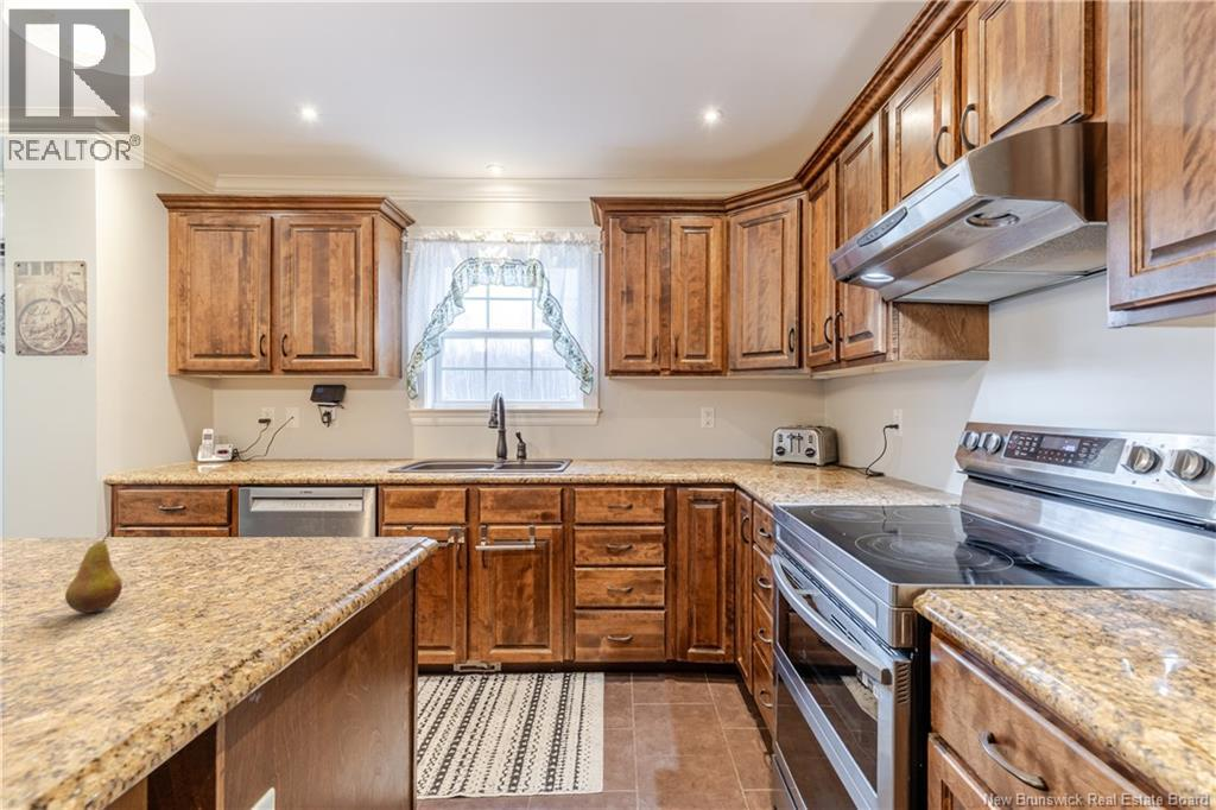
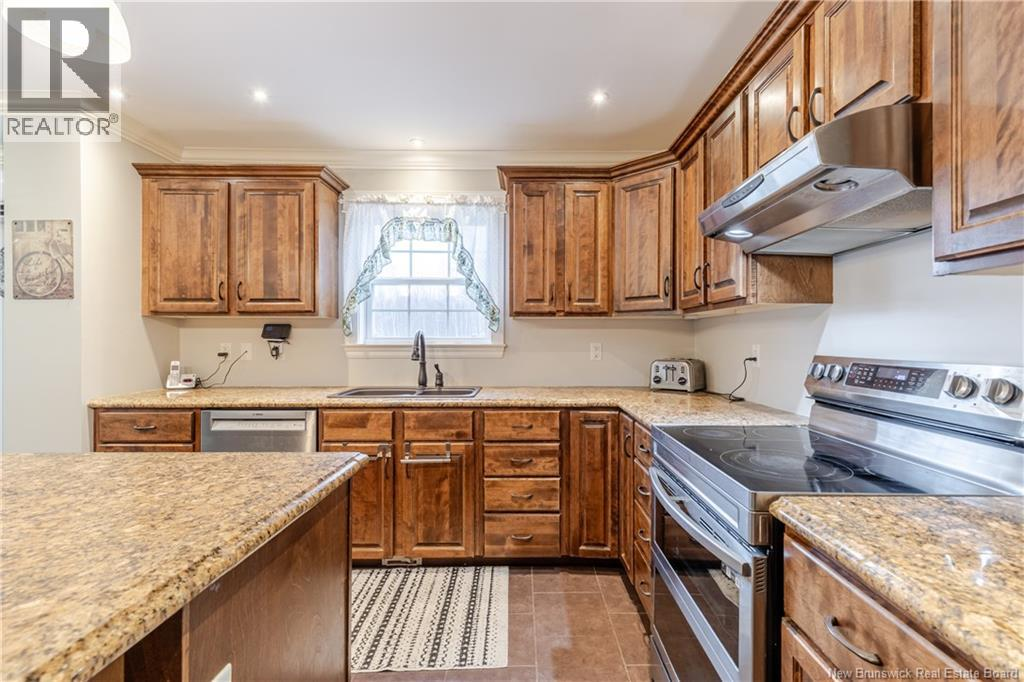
- fruit [64,521,124,614]
